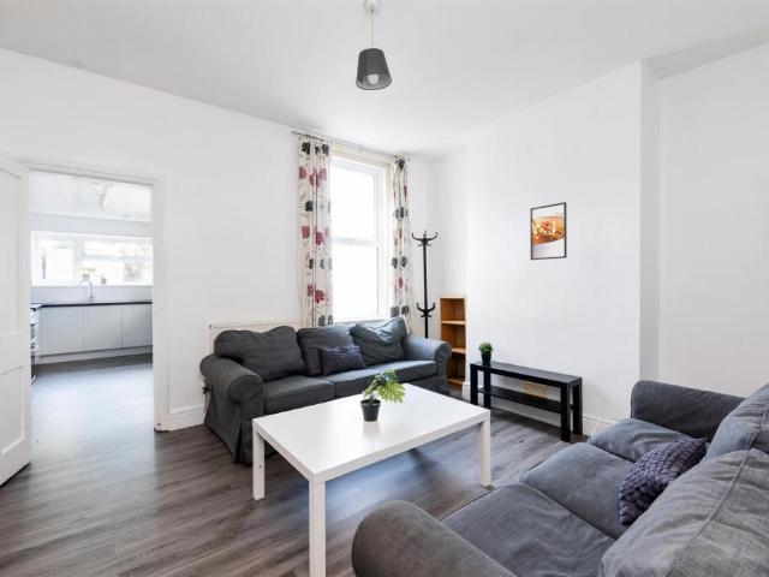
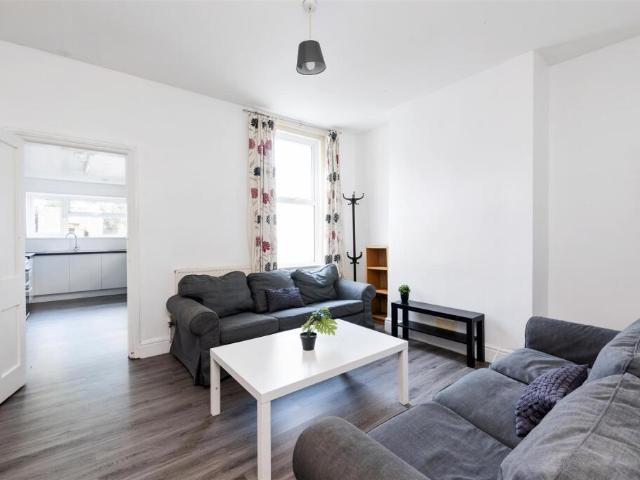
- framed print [529,201,568,261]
